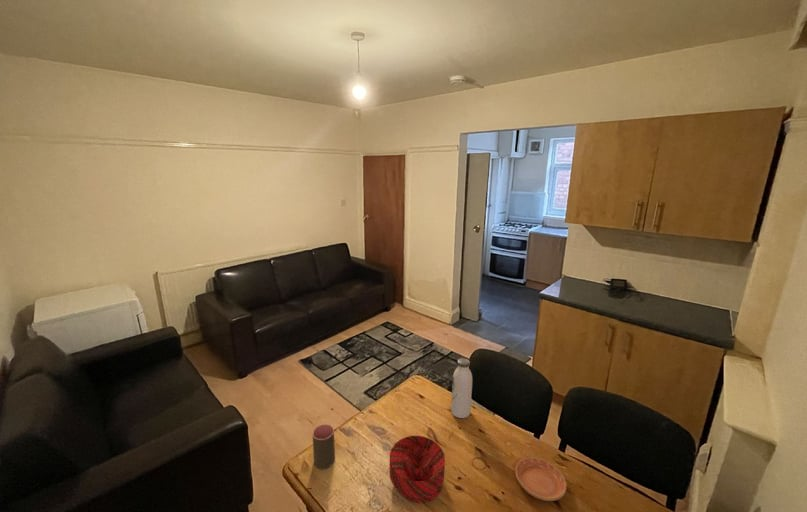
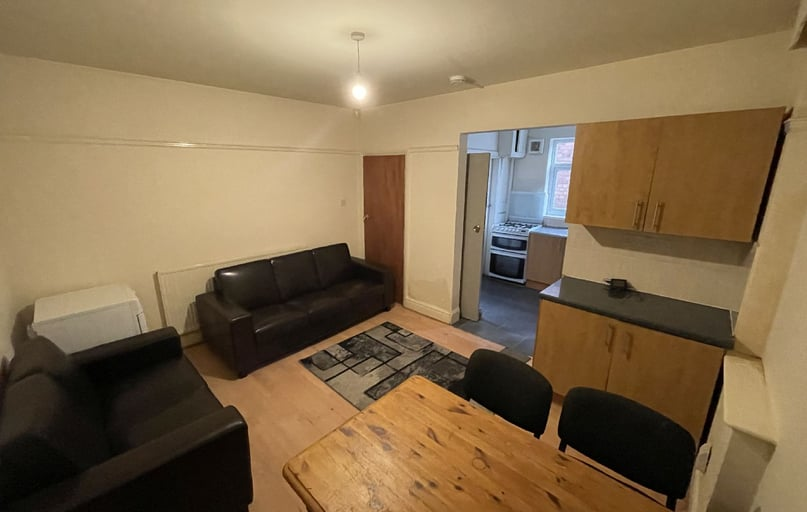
- water bottle [450,357,473,419]
- saucer [514,456,568,502]
- bowl [389,435,446,504]
- cup [311,423,336,470]
